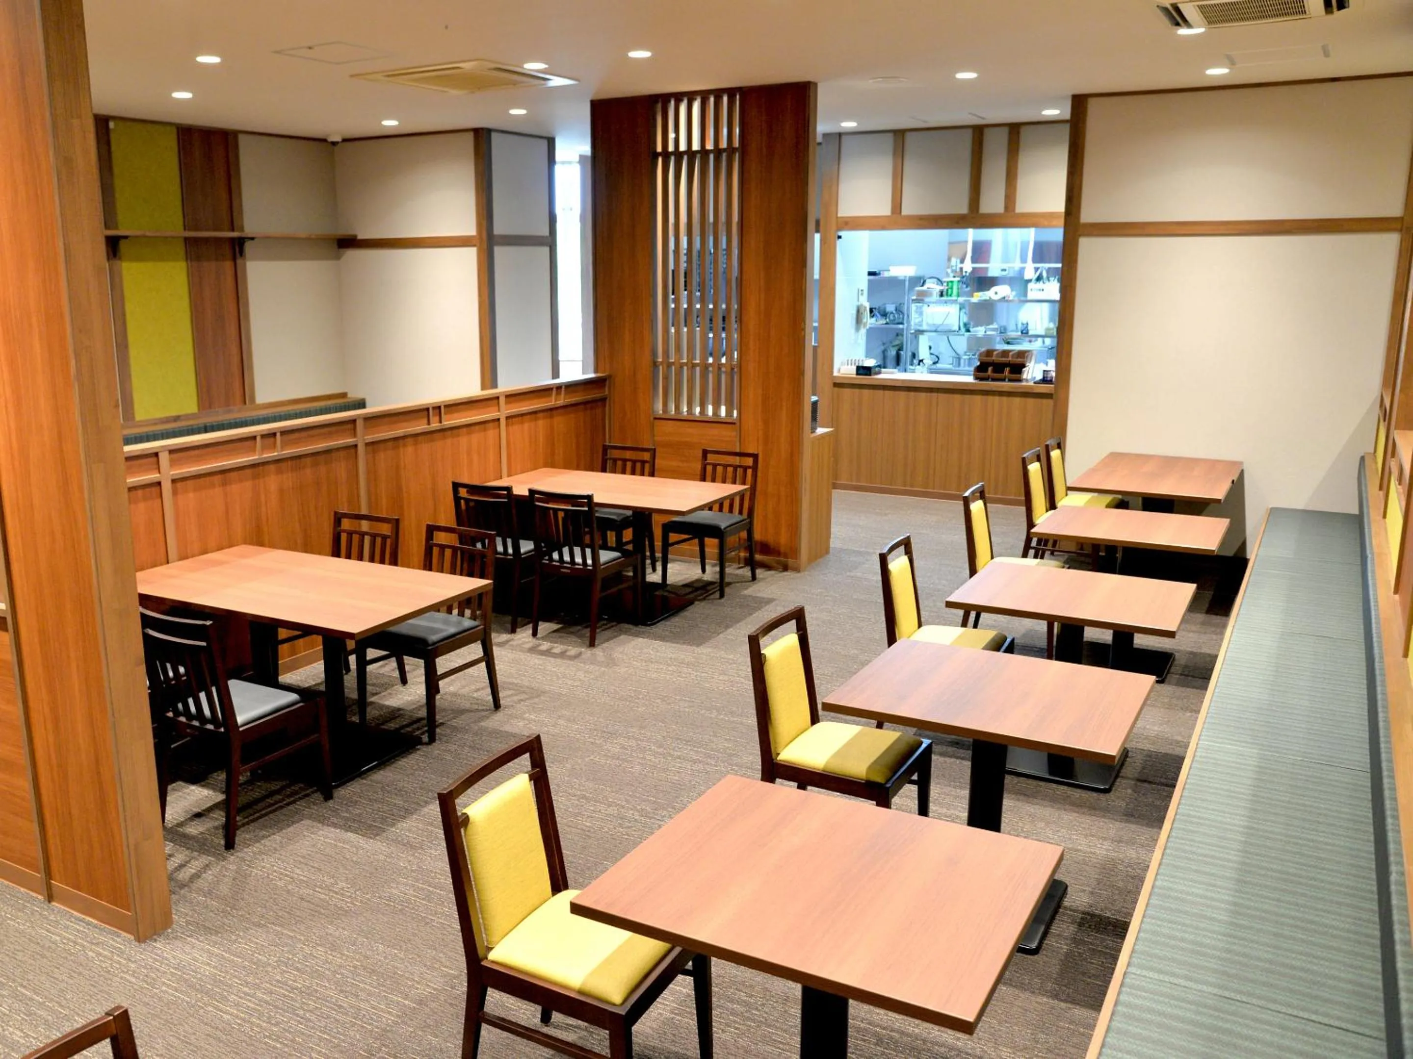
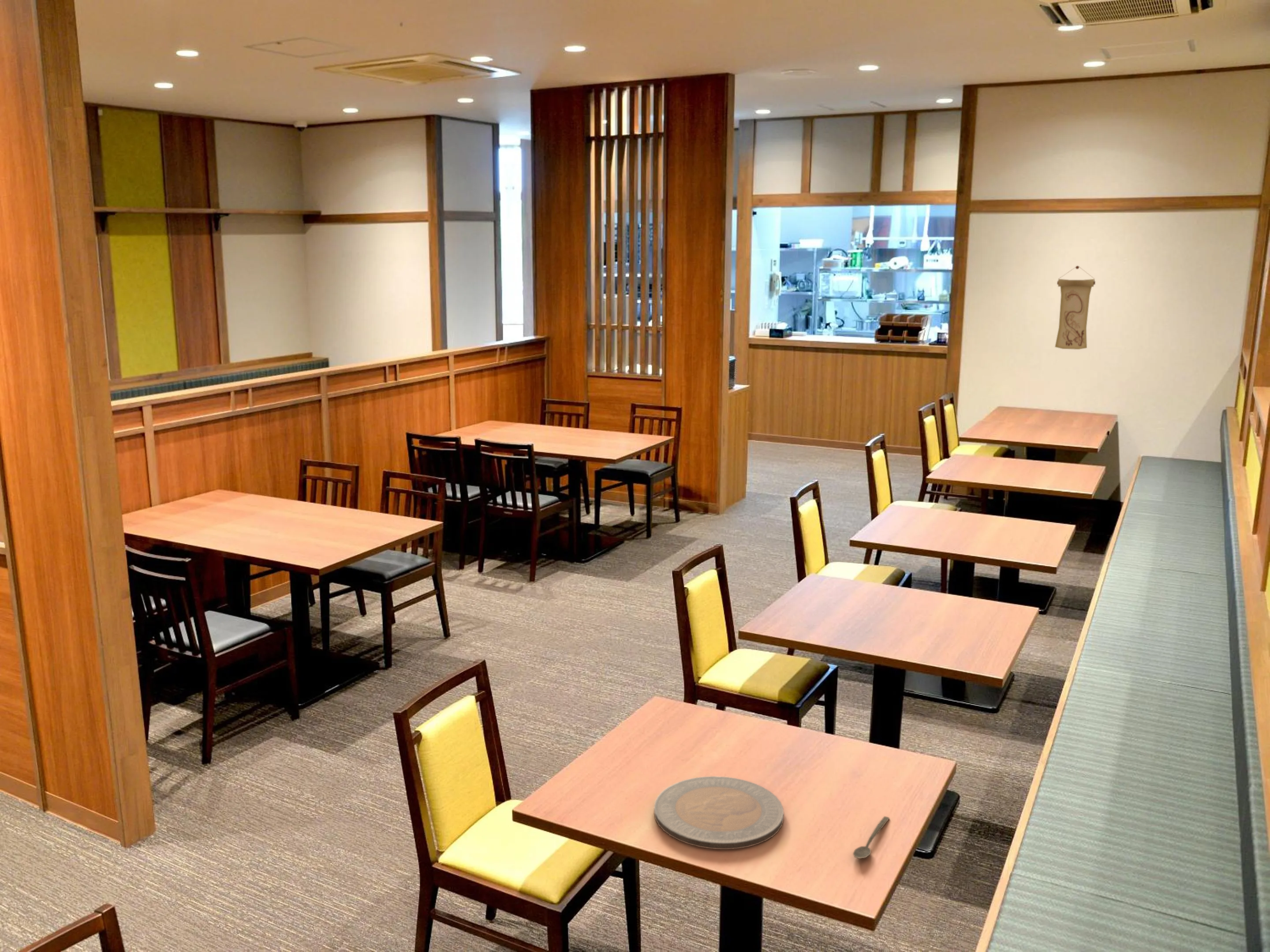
+ wall scroll [1054,265,1096,350]
+ plate [654,776,784,850]
+ spoon [852,816,890,859]
